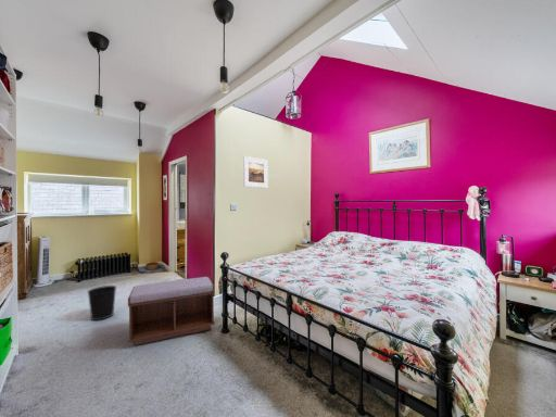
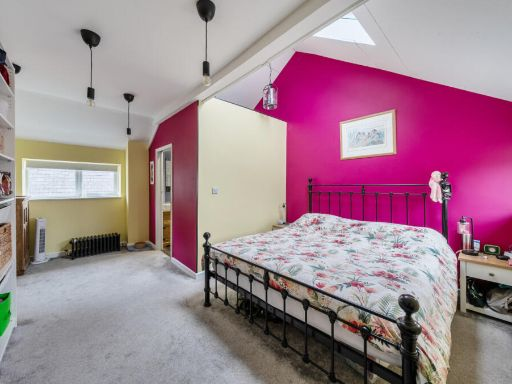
- bench [127,276,216,346]
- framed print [242,155,269,189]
- wastebasket [87,285,117,321]
